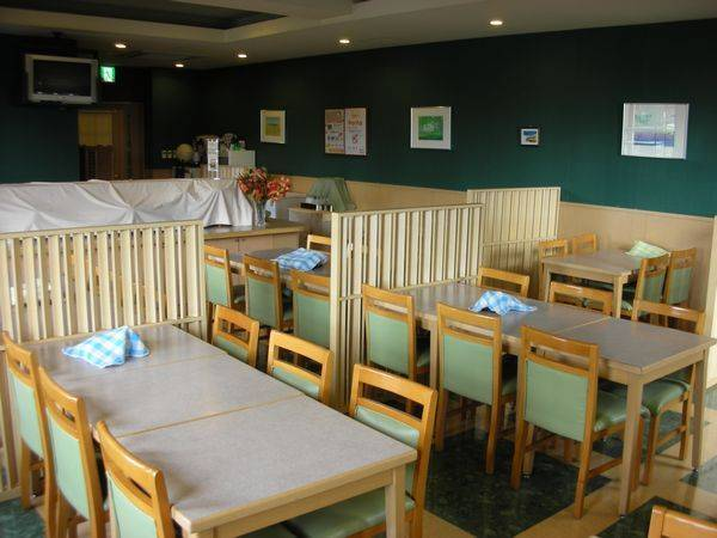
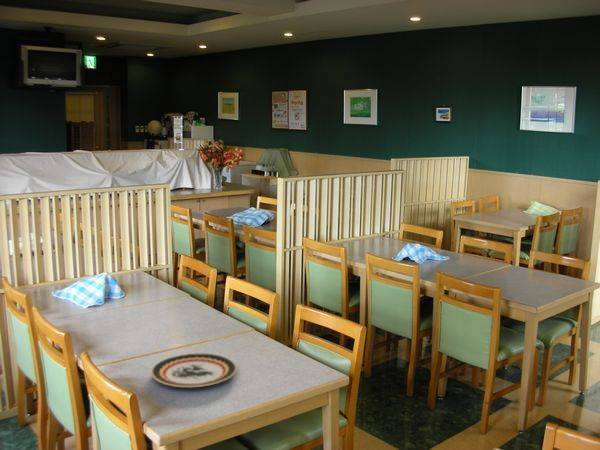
+ plate [150,353,238,388]
